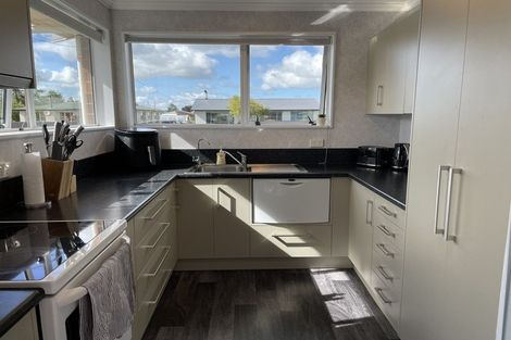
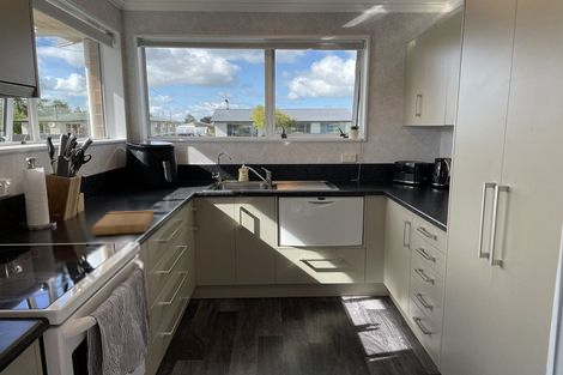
+ cutting board [91,208,155,236]
